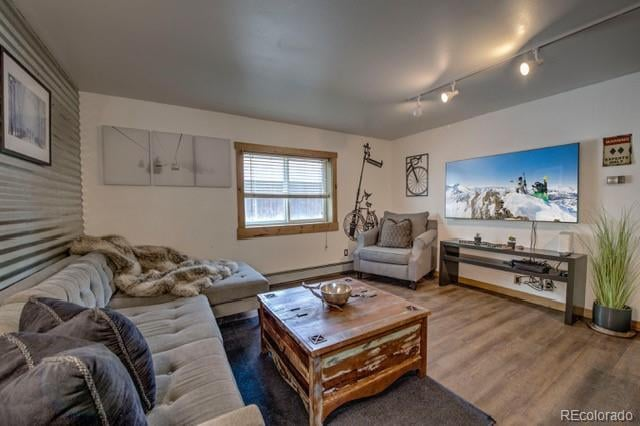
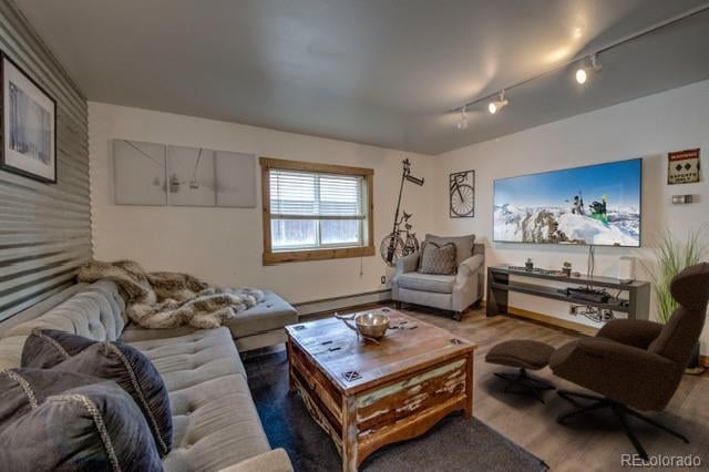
+ lounge chair [483,260,709,462]
